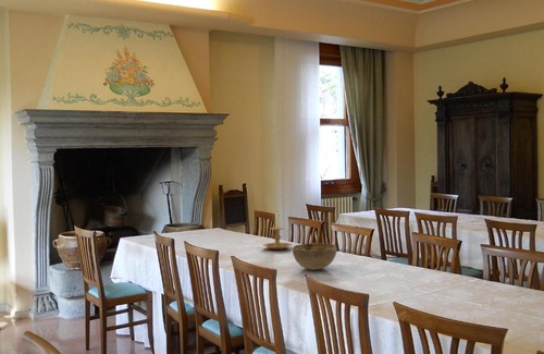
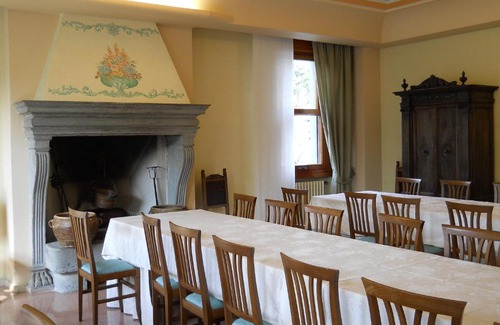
- candle holder [262,211,294,251]
- decorative bowl [292,242,338,271]
